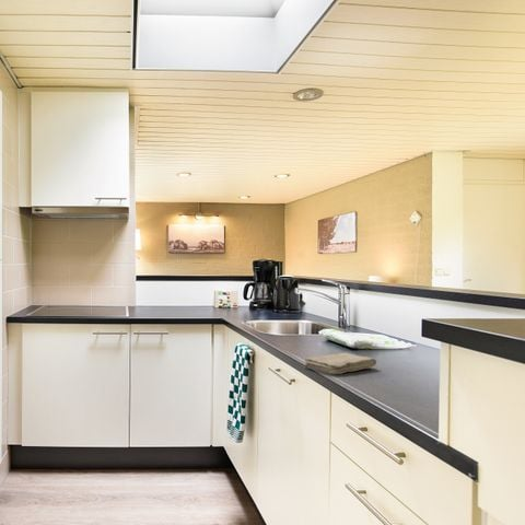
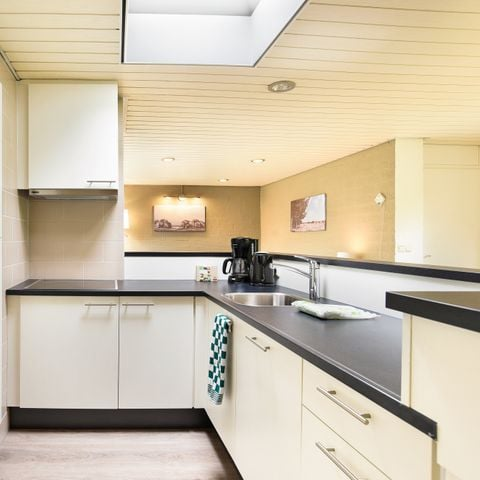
- washcloth [303,352,377,375]
